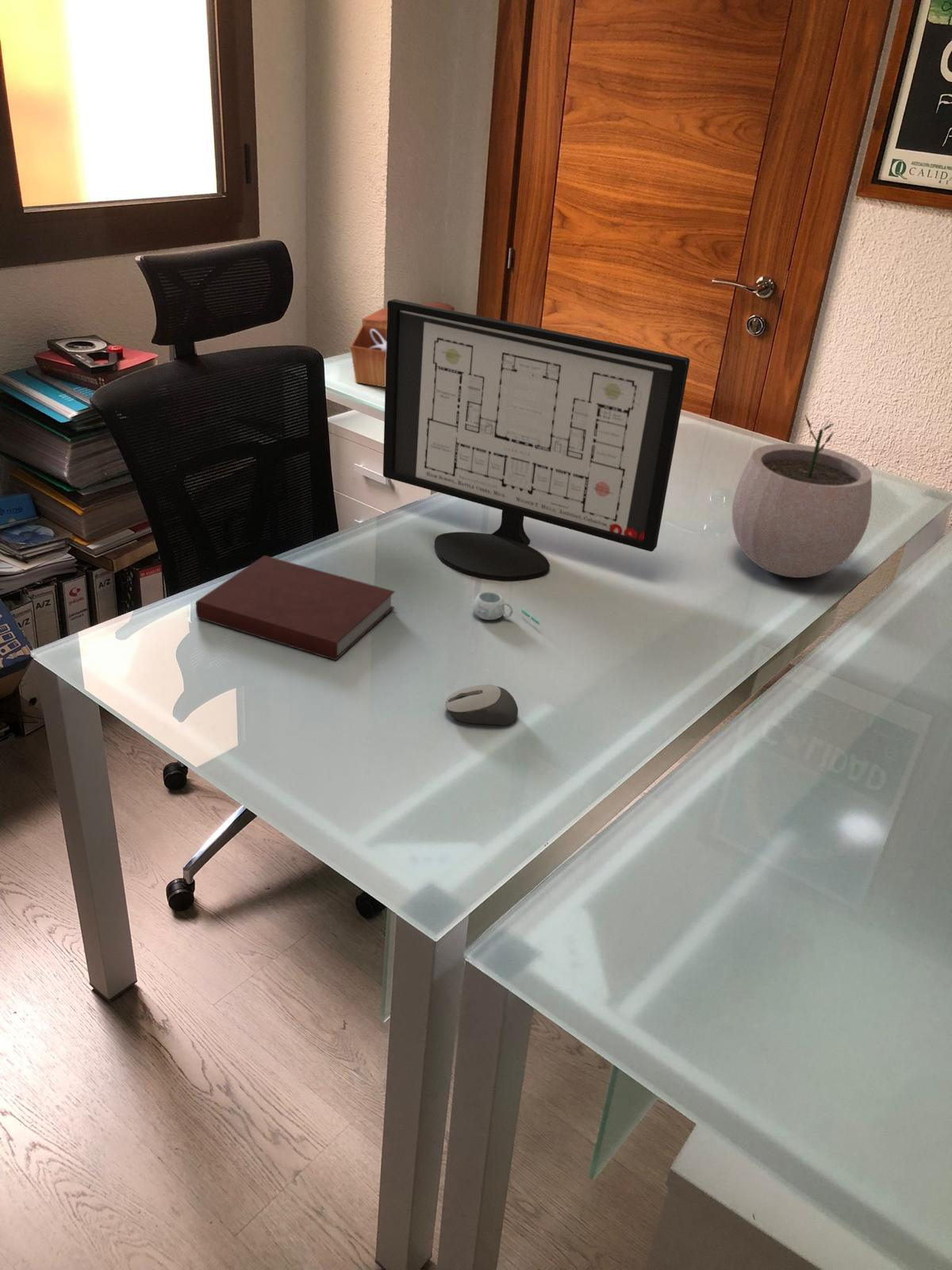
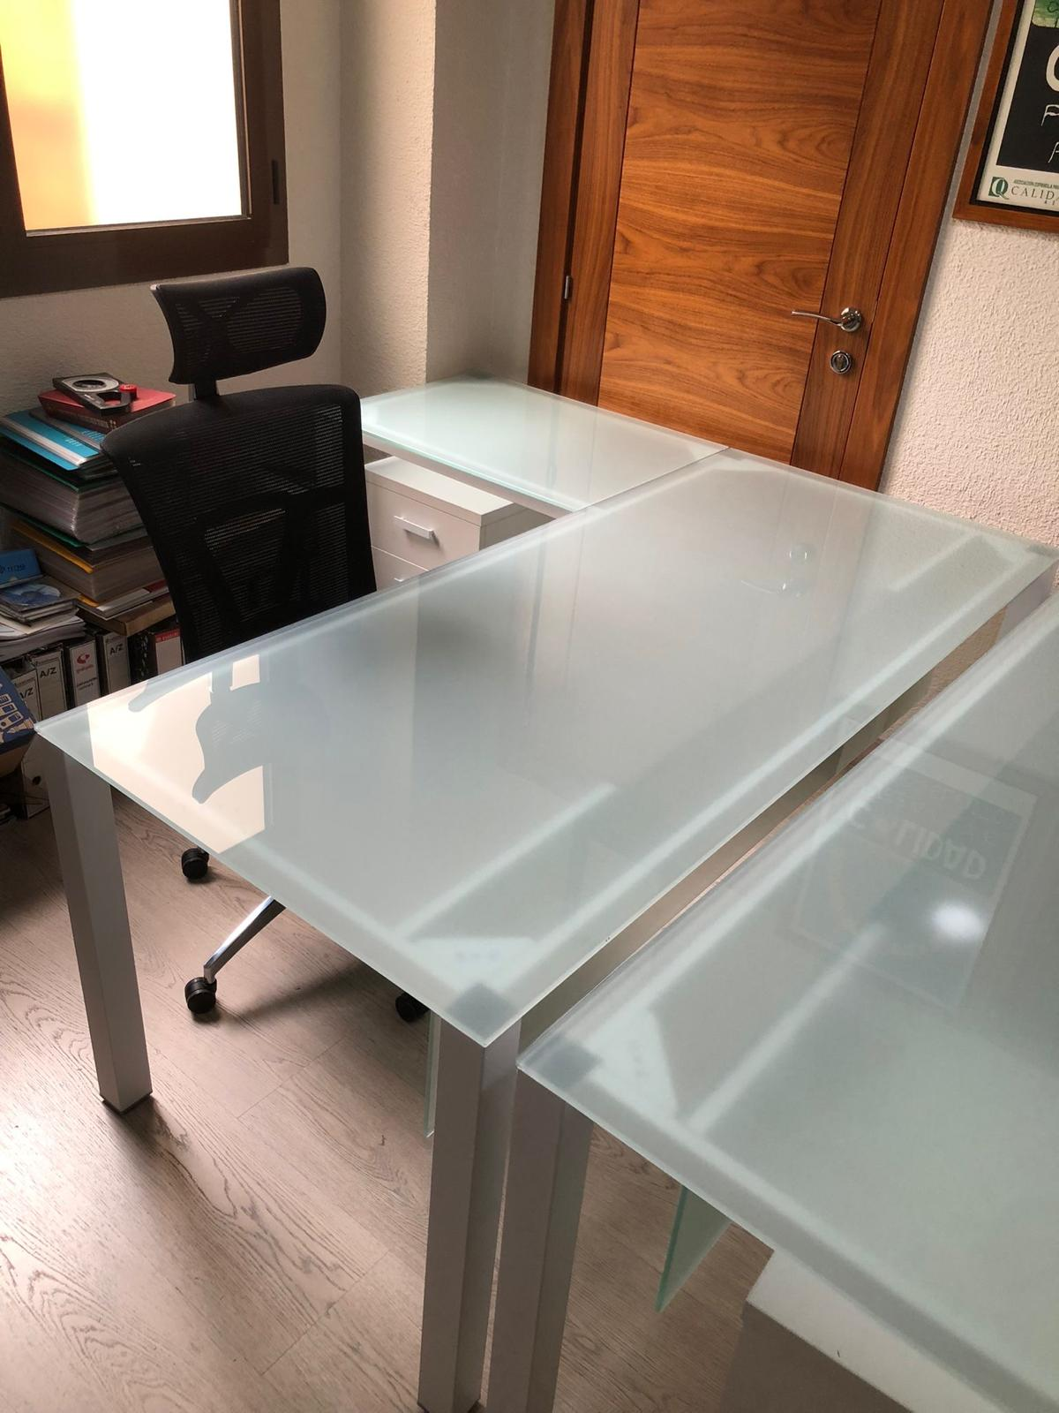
- plant pot [731,414,873,579]
- sewing box [350,302,455,388]
- notebook [195,555,396,661]
- computer mouse [444,683,519,726]
- mug [472,591,541,625]
- computer monitor [382,298,690,581]
